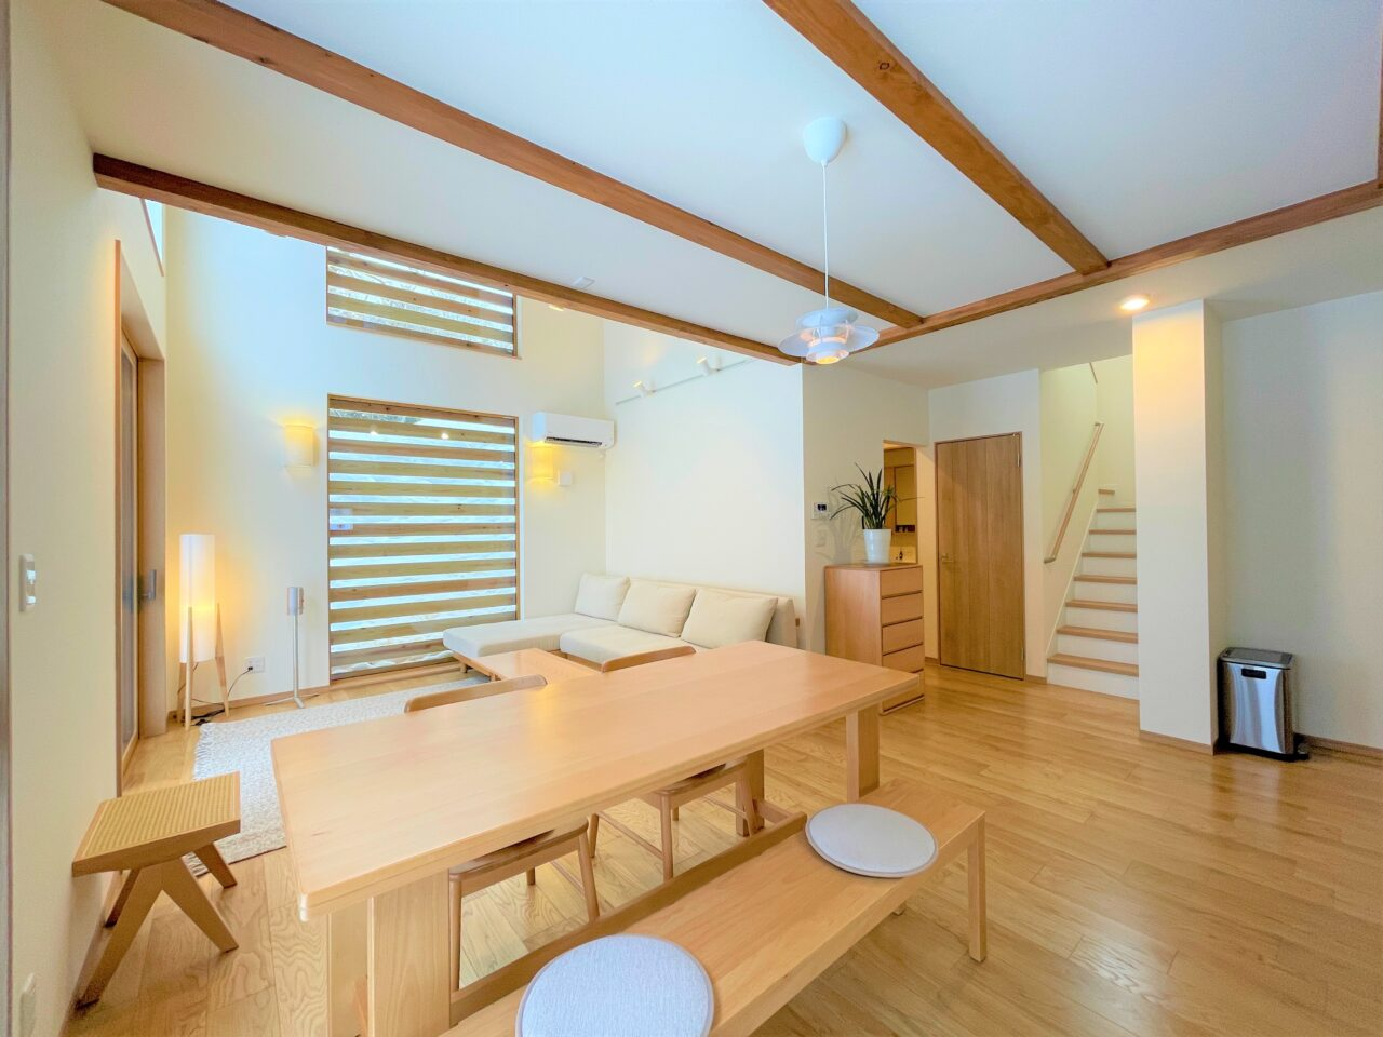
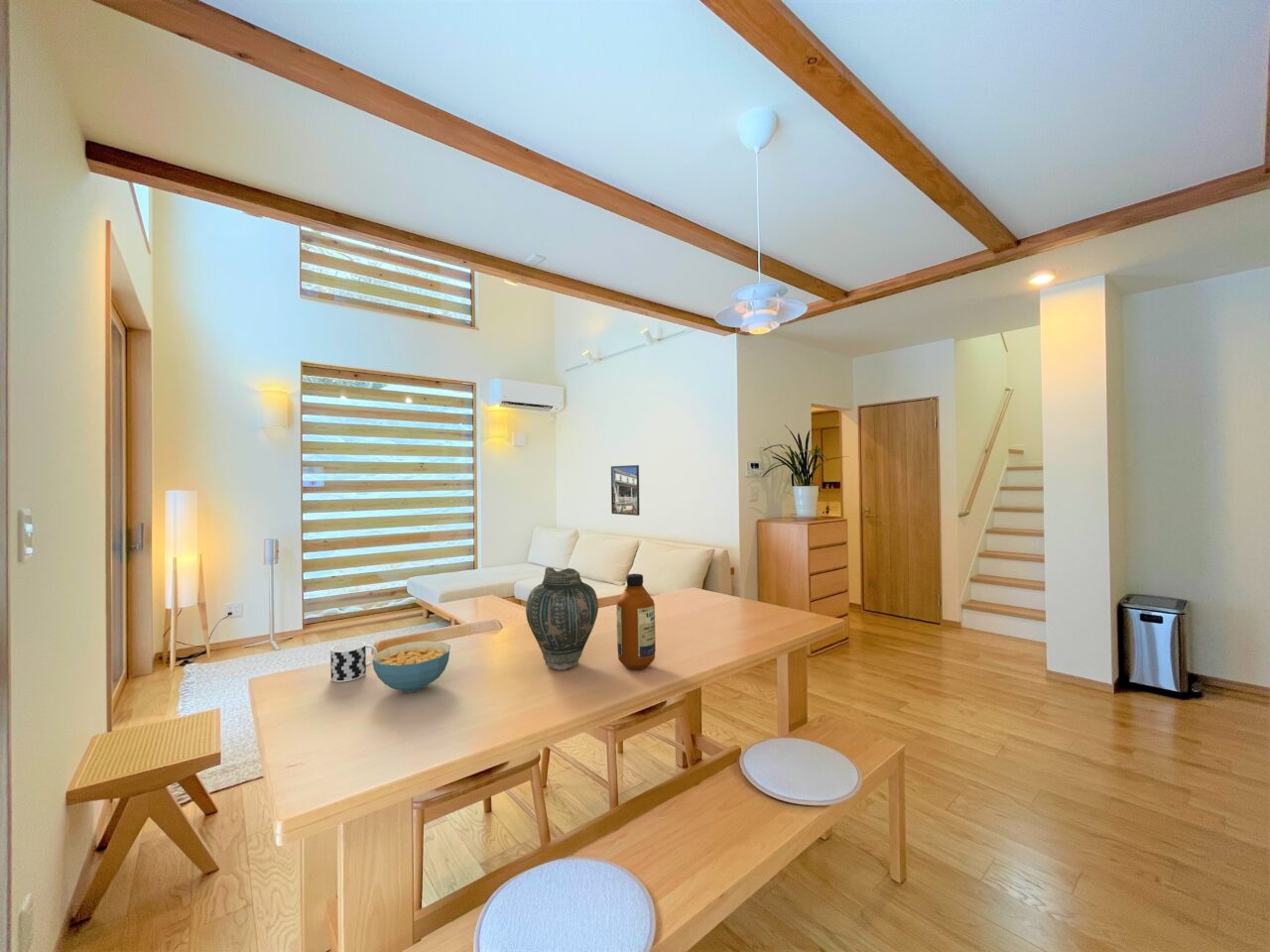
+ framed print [610,464,641,517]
+ cup [329,641,378,683]
+ cereal bowl [371,640,451,693]
+ bottle [615,573,657,670]
+ vase [525,566,599,671]
